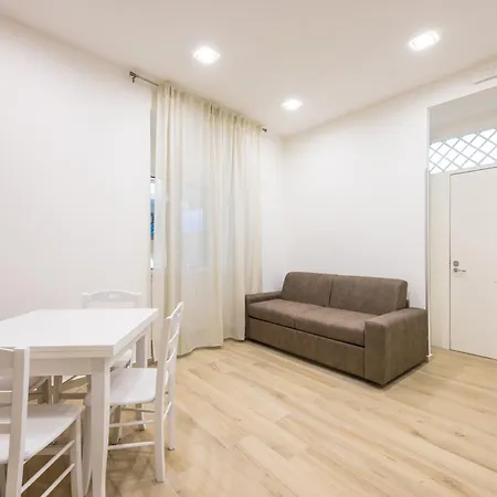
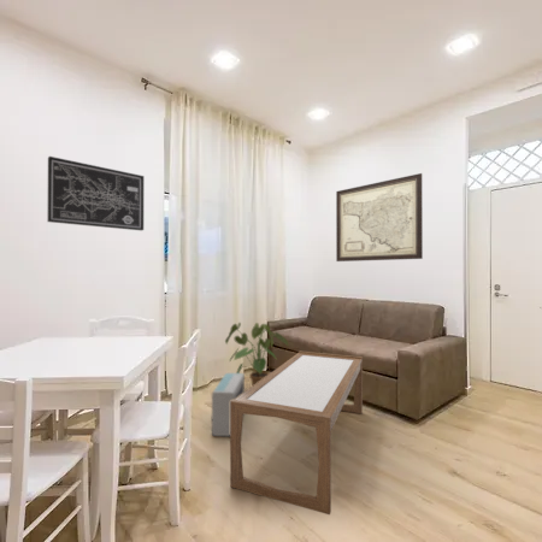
+ air purifier [211,372,246,437]
+ coffee table [229,350,364,516]
+ wall art [46,155,145,231]
+ house plant [224,322,289,387]
+ wall art [335,172,424,263]
